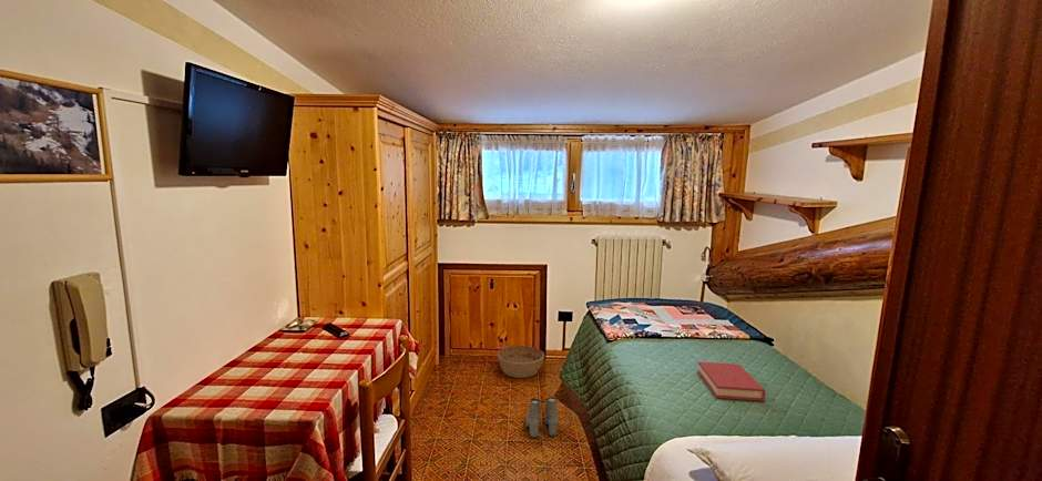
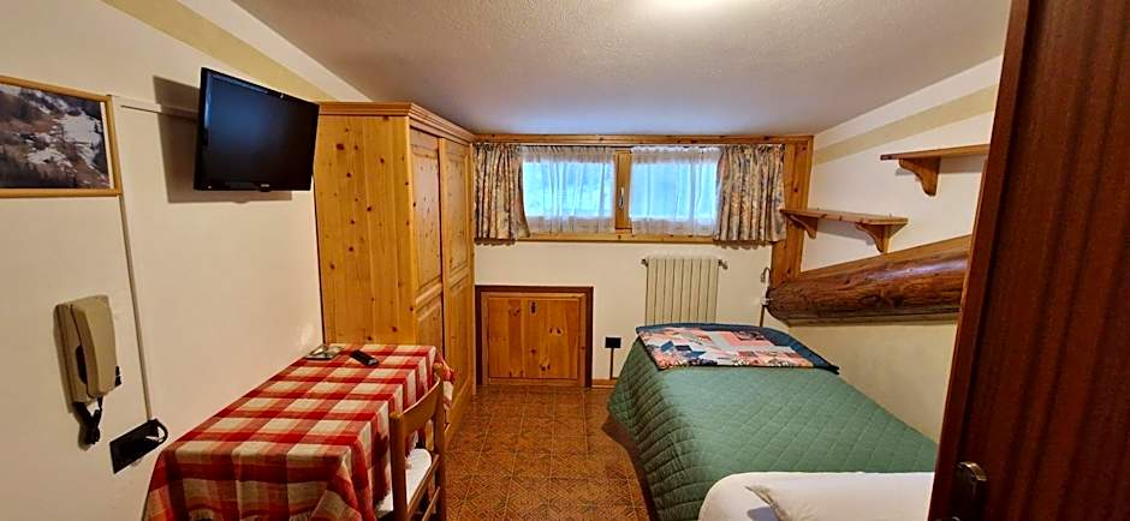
- boots [524,396,559,439]
- basket [497,345,545,379]
- hardback book [696,360,767,402]
